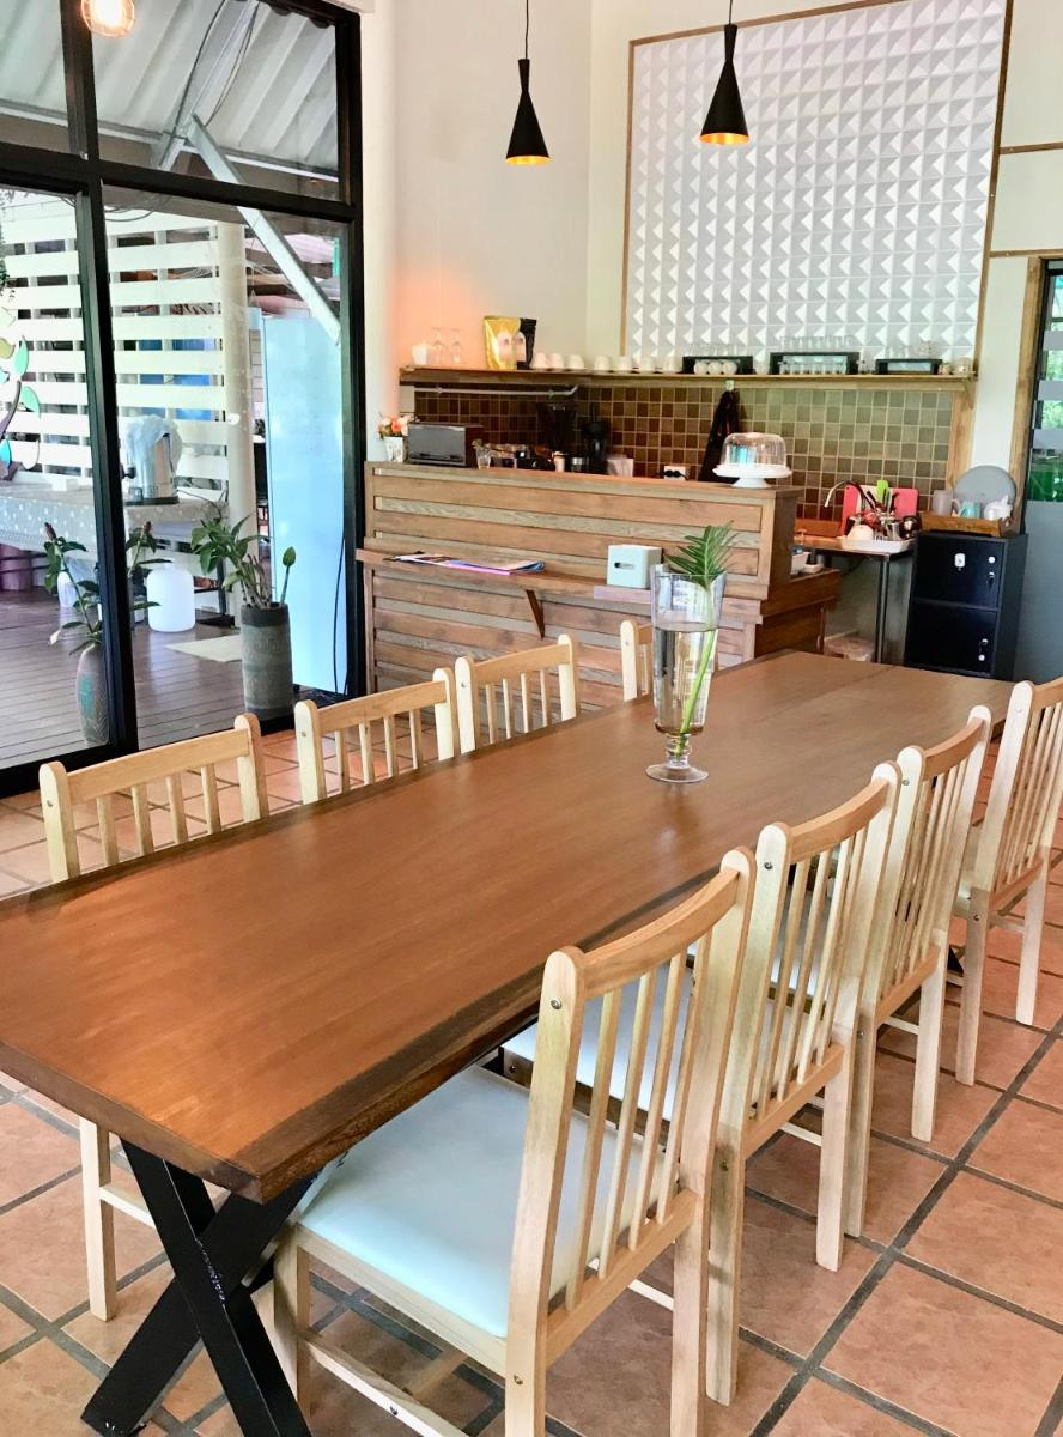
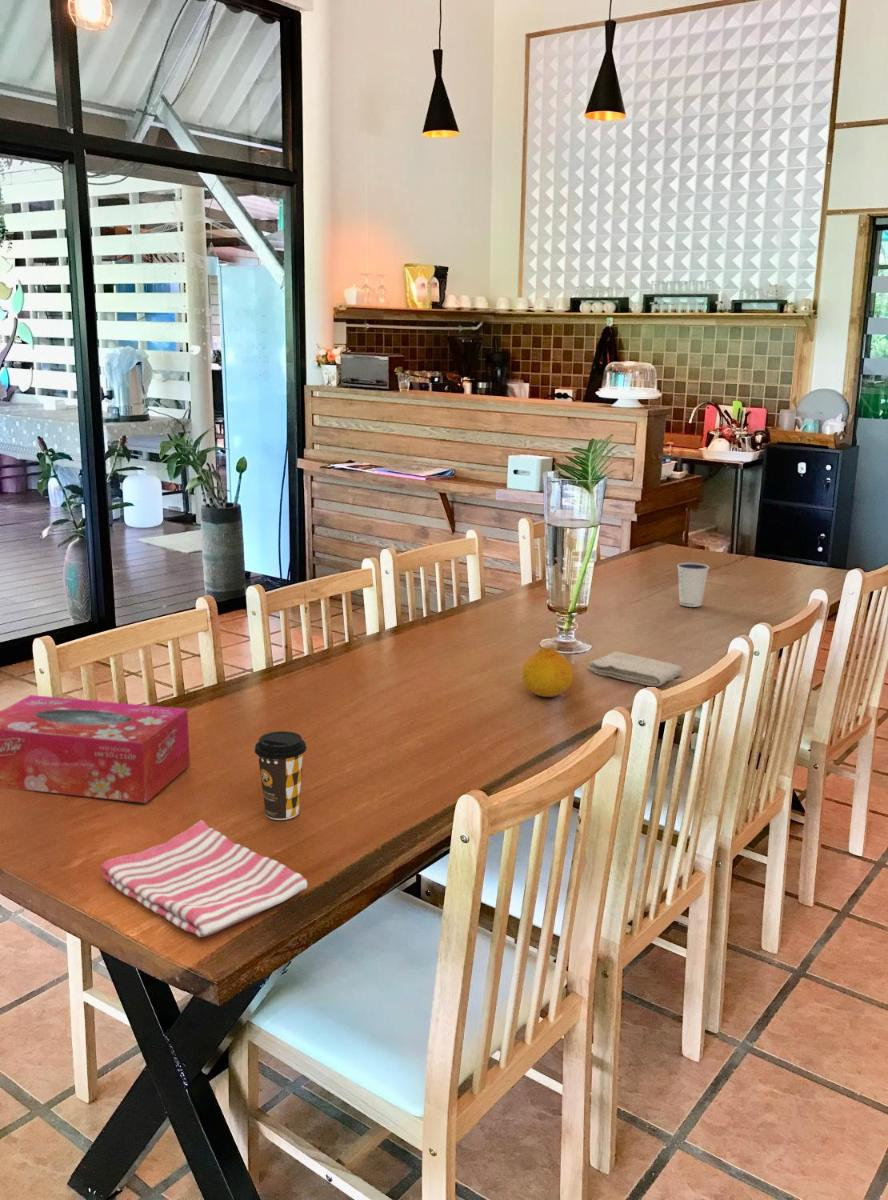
+ dixie cup [676,562,710,608]
+ tissue box [0,694,191,804]
+ fruit [521,646,574,698]
+ dish towel [100,819,309,938]
+ coffee cup [254,730,307,821]
+ washcloth [587,651,683,687]
